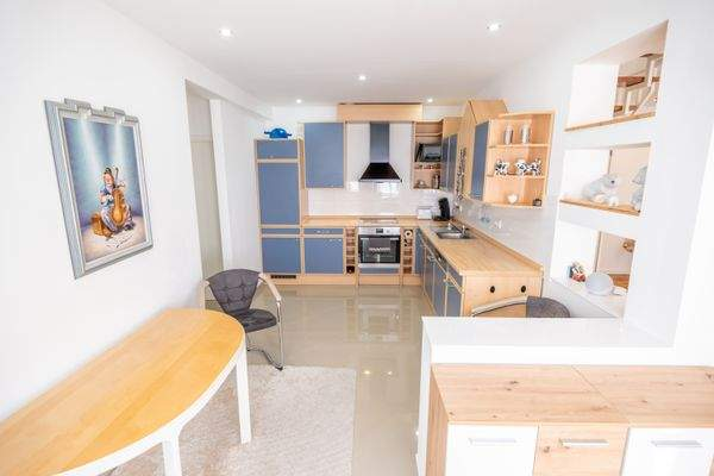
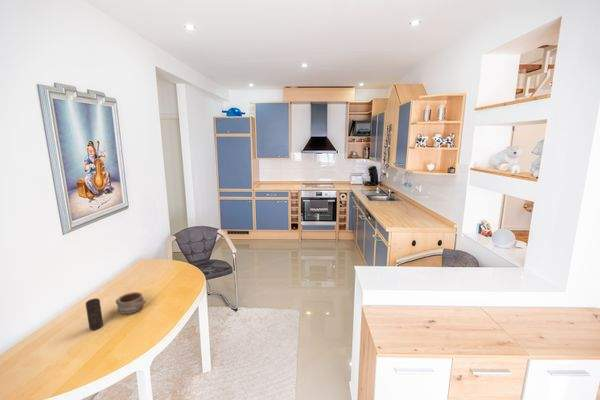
+ candle [85,297,104,331]
+ pottery [115,291,147,315]
